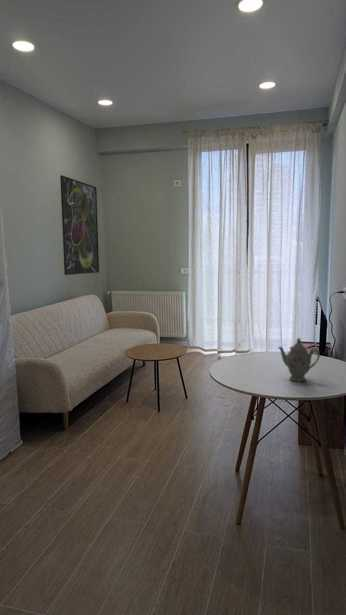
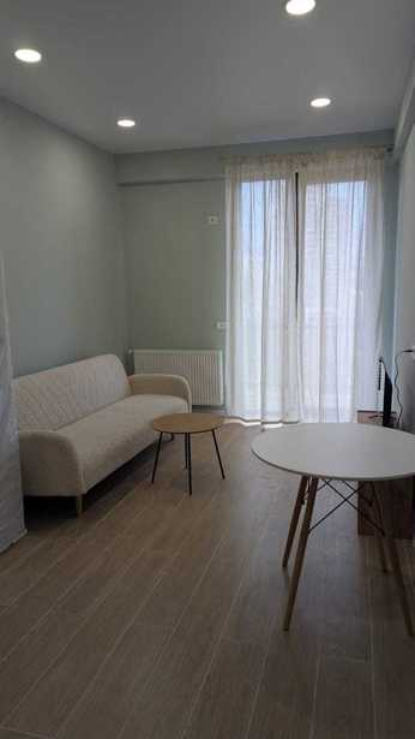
- chinaware [277,337,321,382]
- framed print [59,174,100,276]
